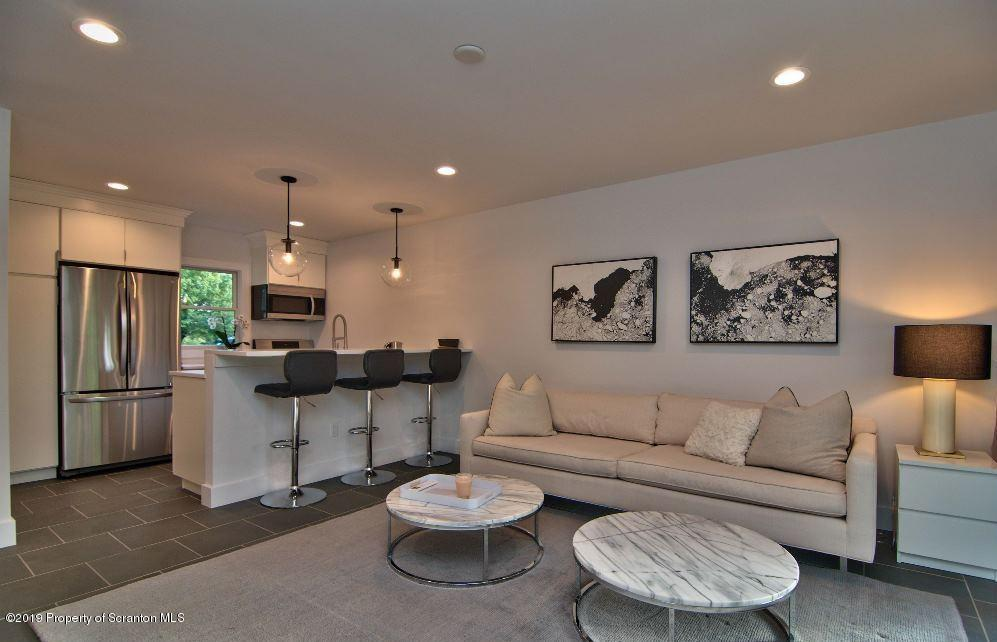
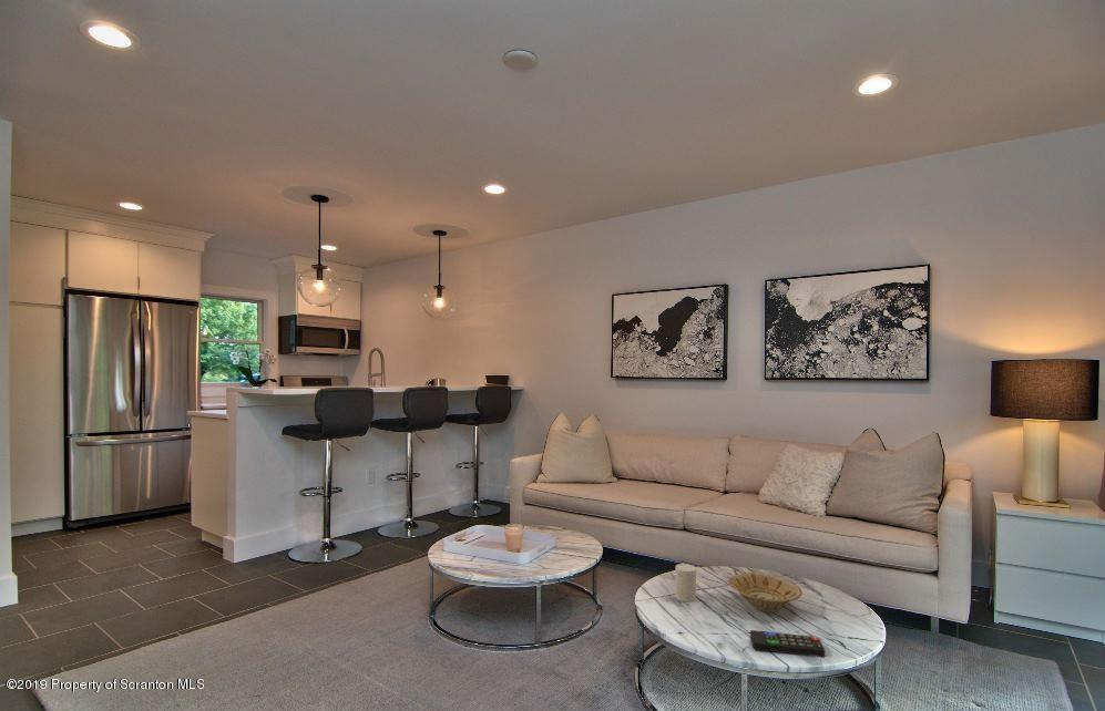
+ cup [674,563,697,602]
+ remote control [749,629,826,658]
+ bowl [727,571,804,614]
